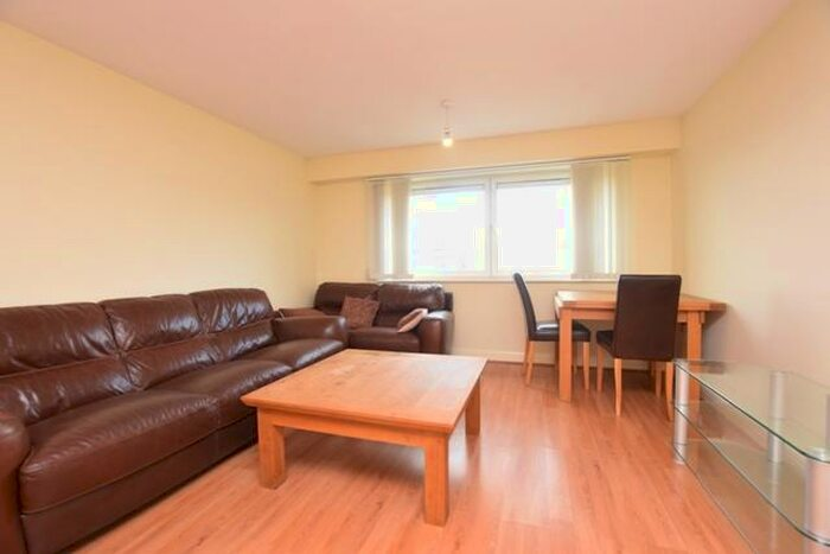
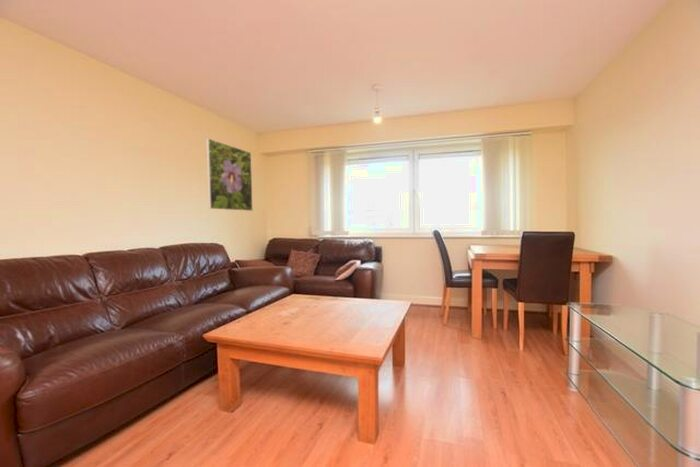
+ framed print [205,137,254,212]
